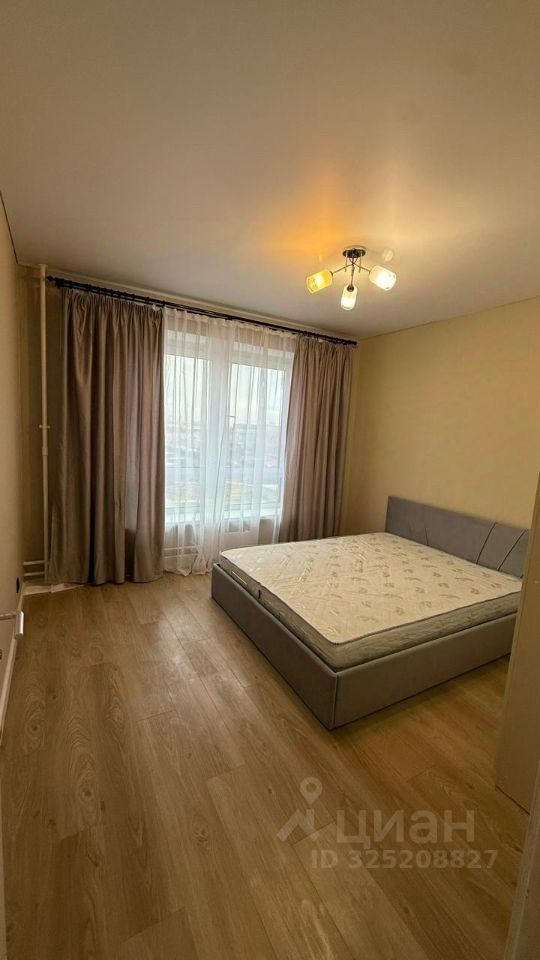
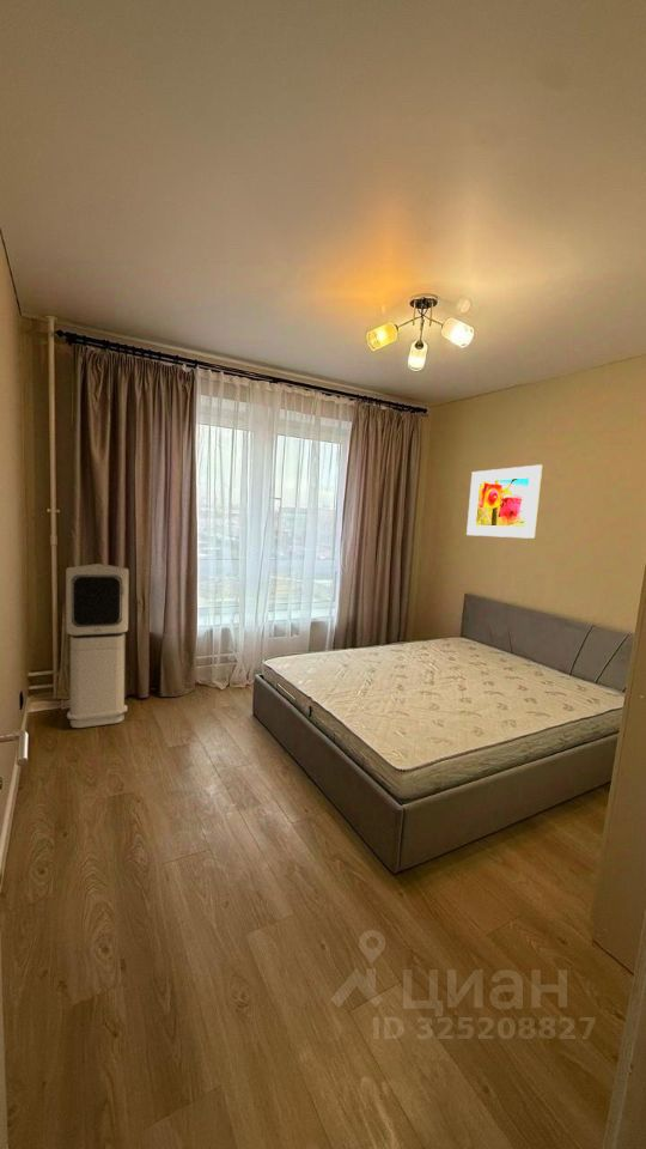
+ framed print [465,463,543,540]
+ air purifier [65,563,130,729]
